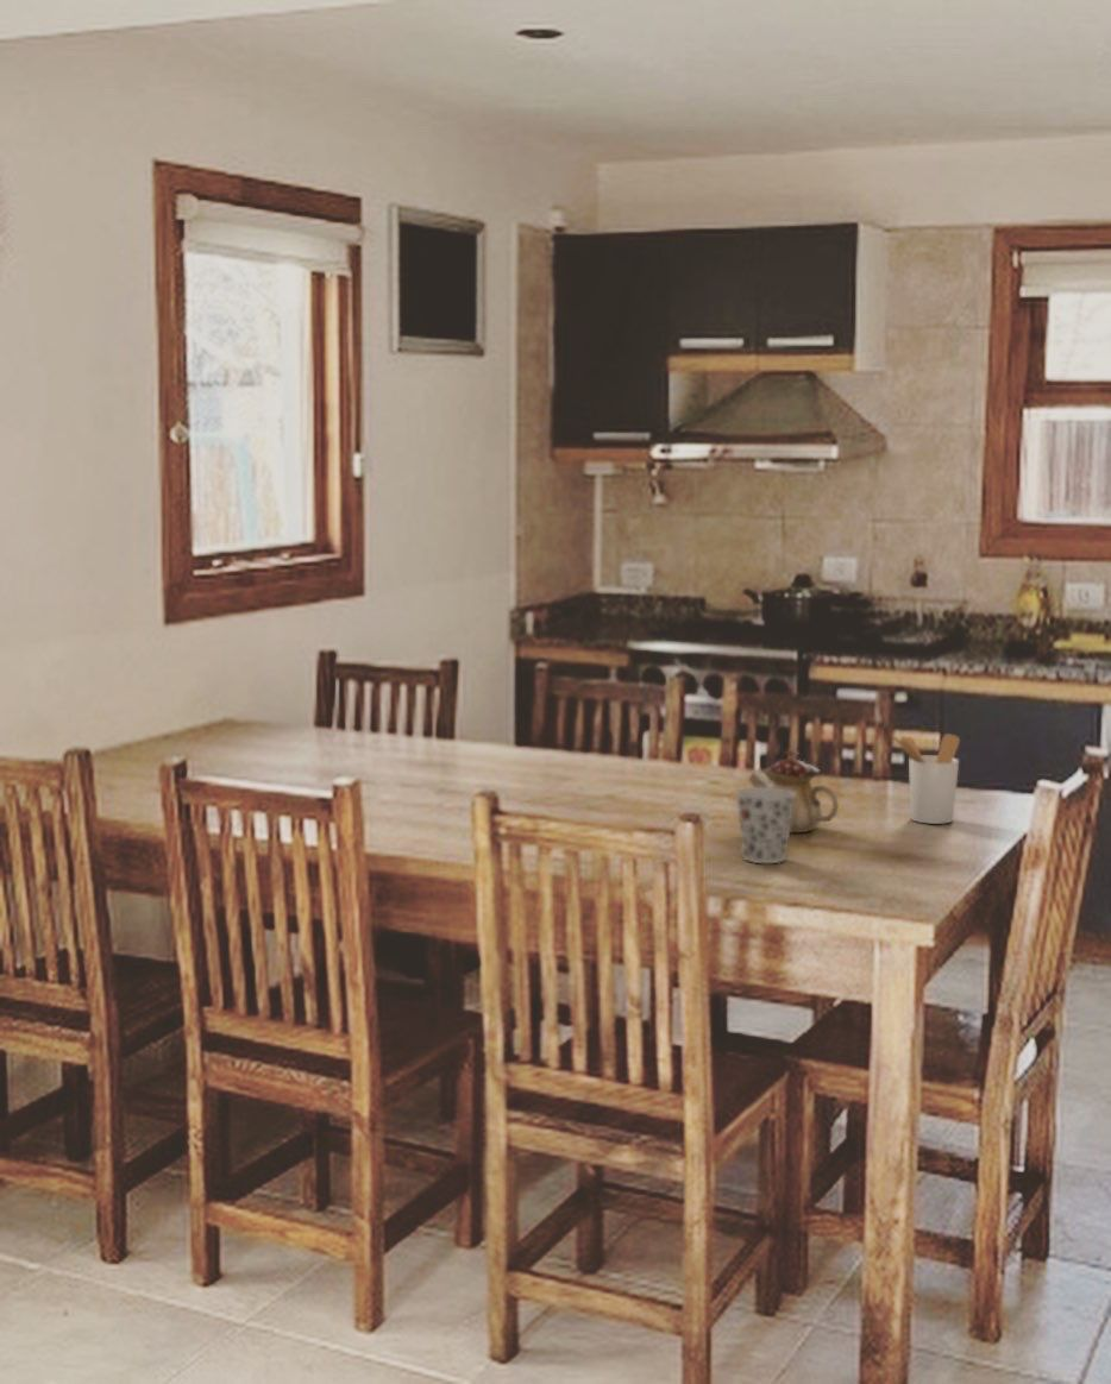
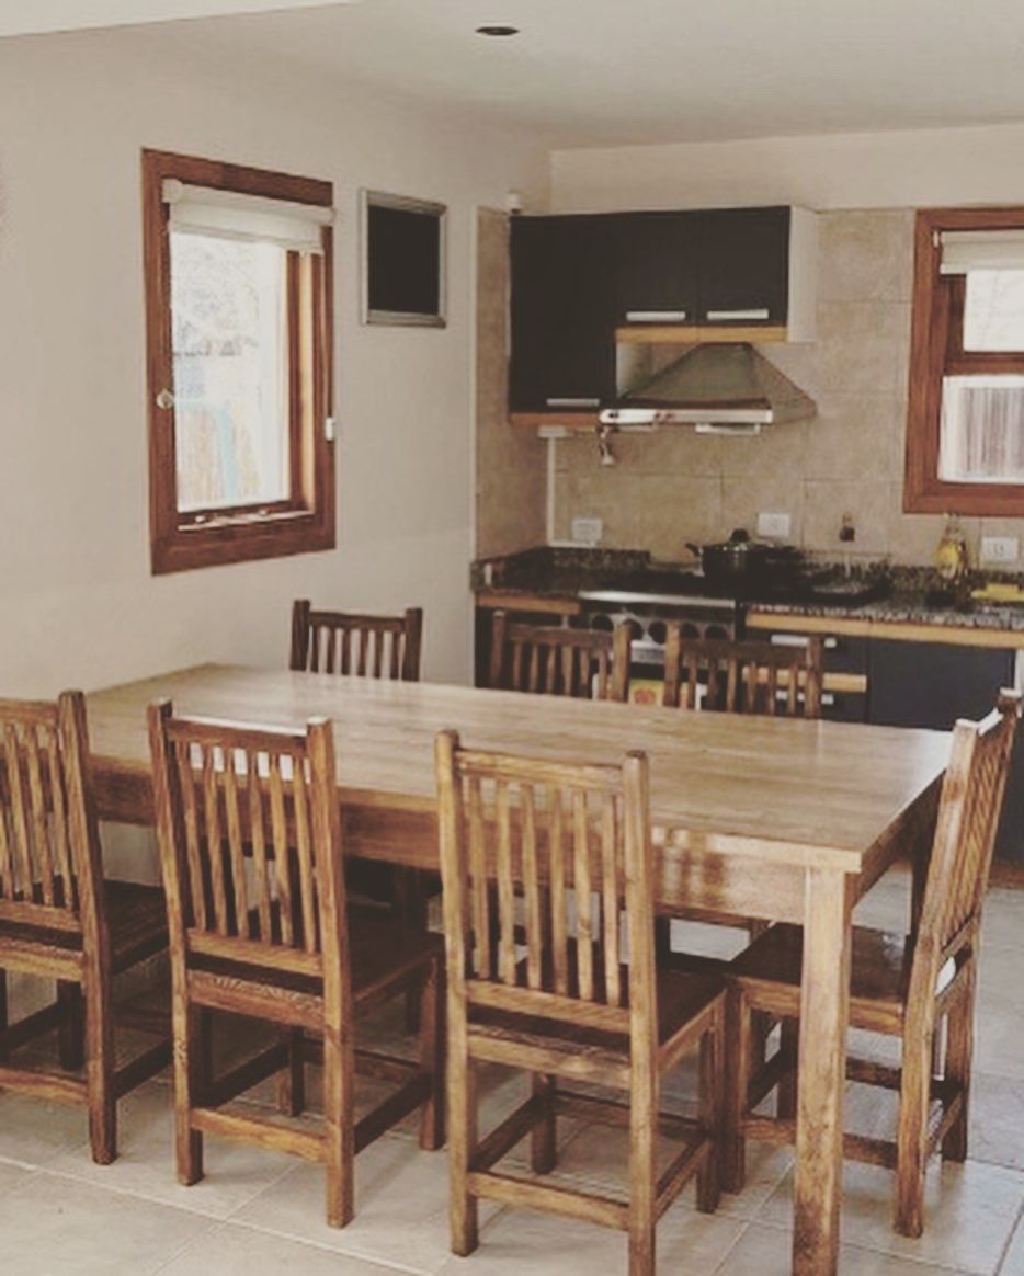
- teapot [747,748,840,833]
- cup [734,786,796,864]
- utensil holder [890,732,961,825]
